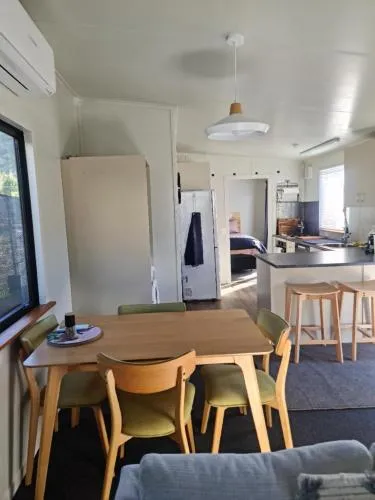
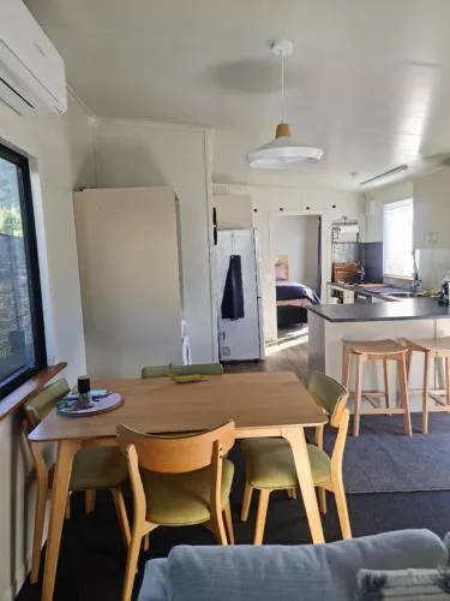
+ banana [168,361,204,383]
